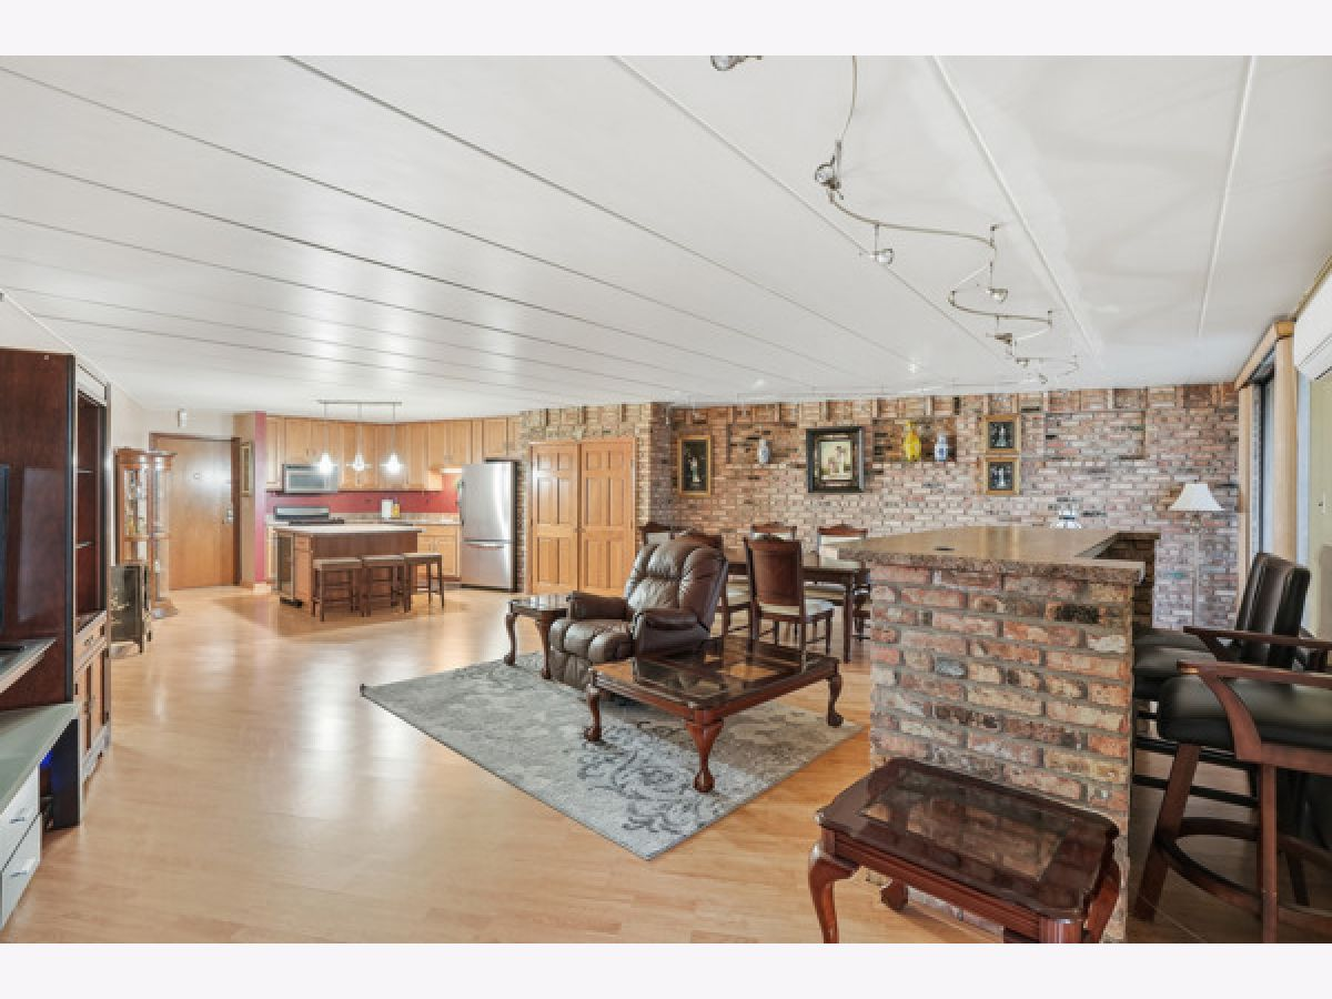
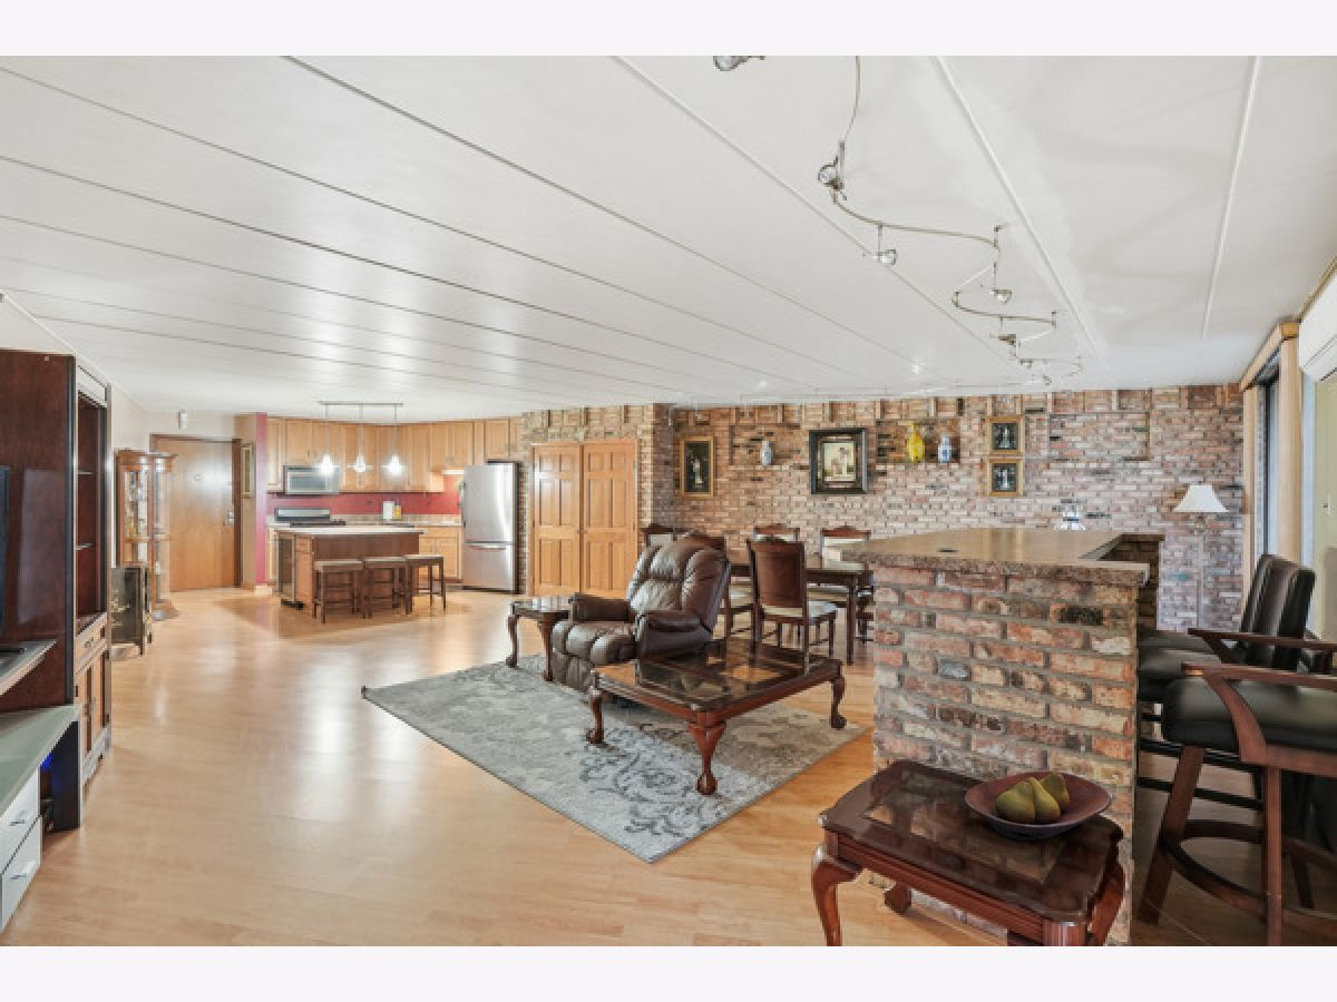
+ fruit bowl [964,769,1113,842]
